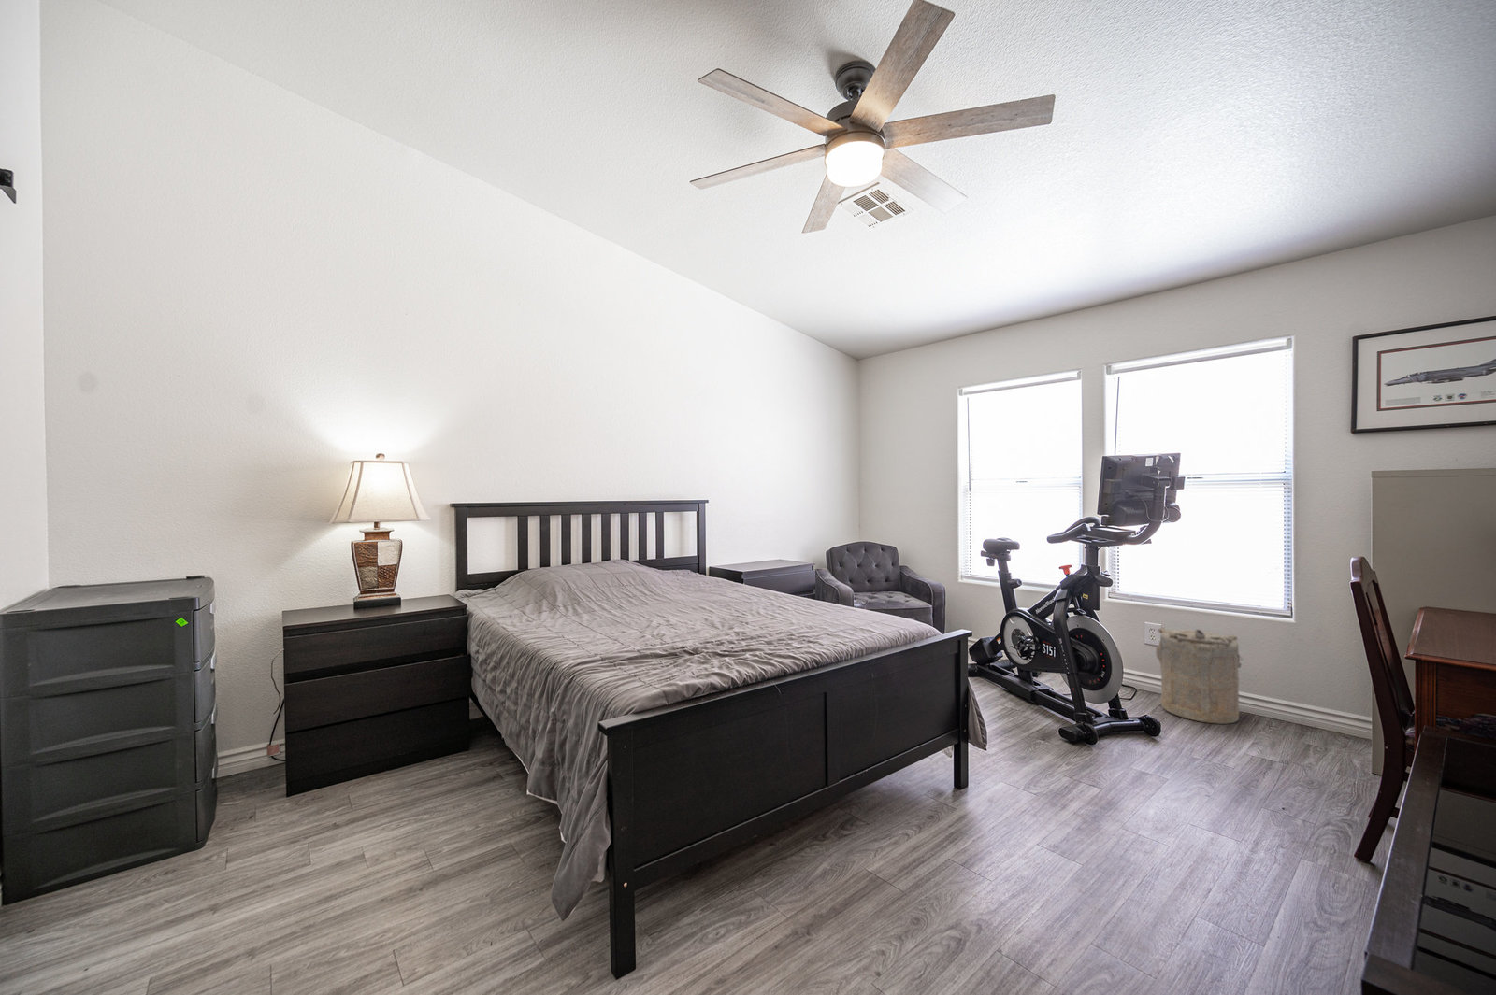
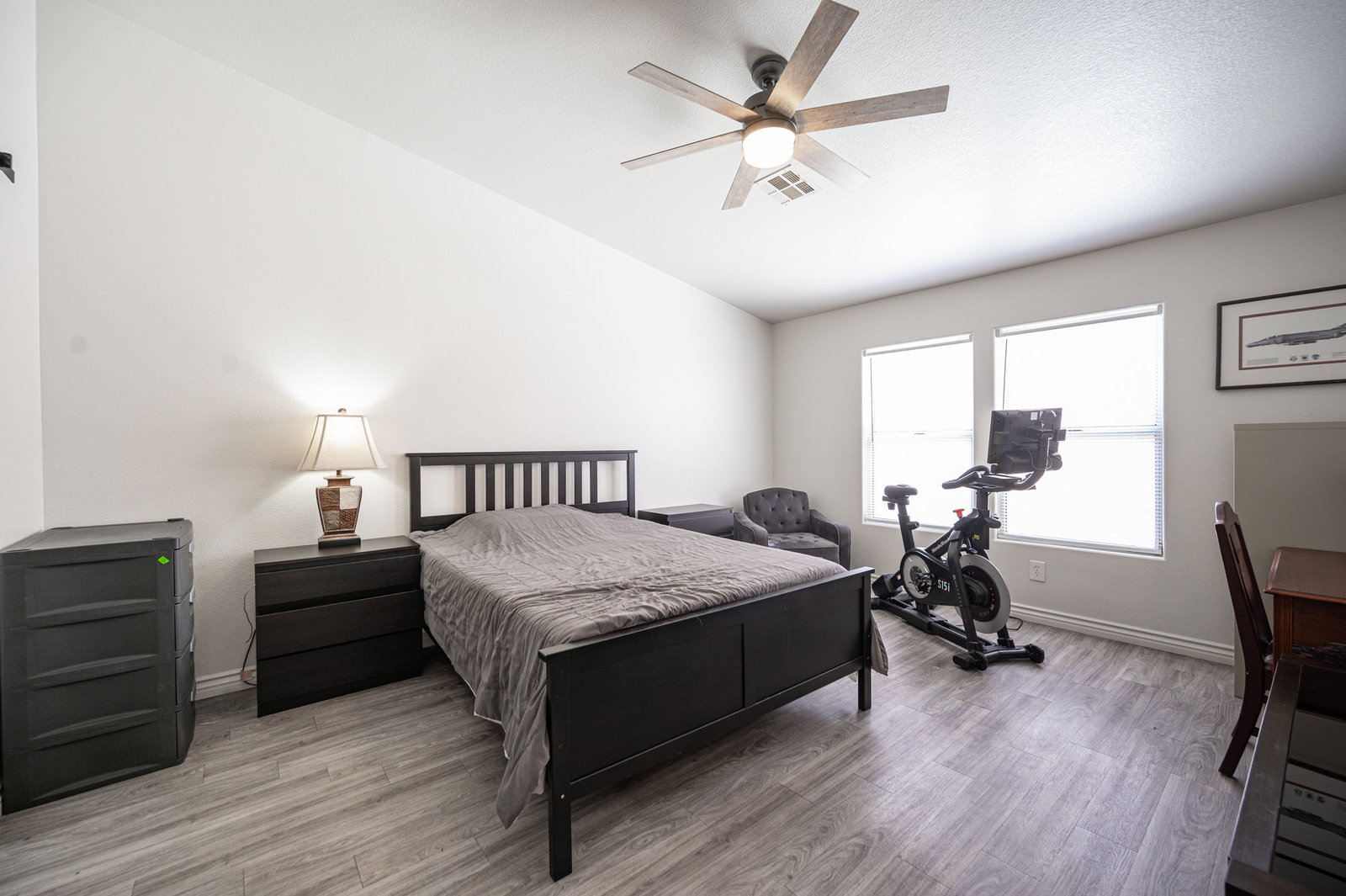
- laundry hamper [1155,626,1244,725]
